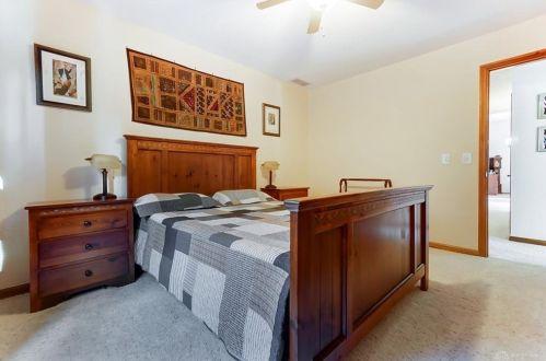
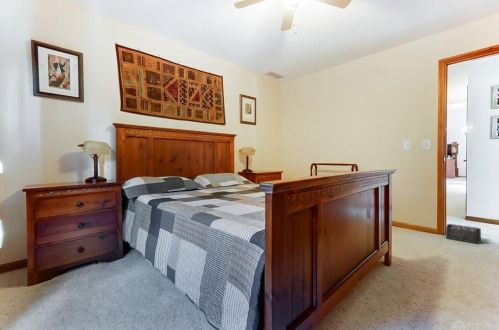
+ storage bin [445,223,482,245]
